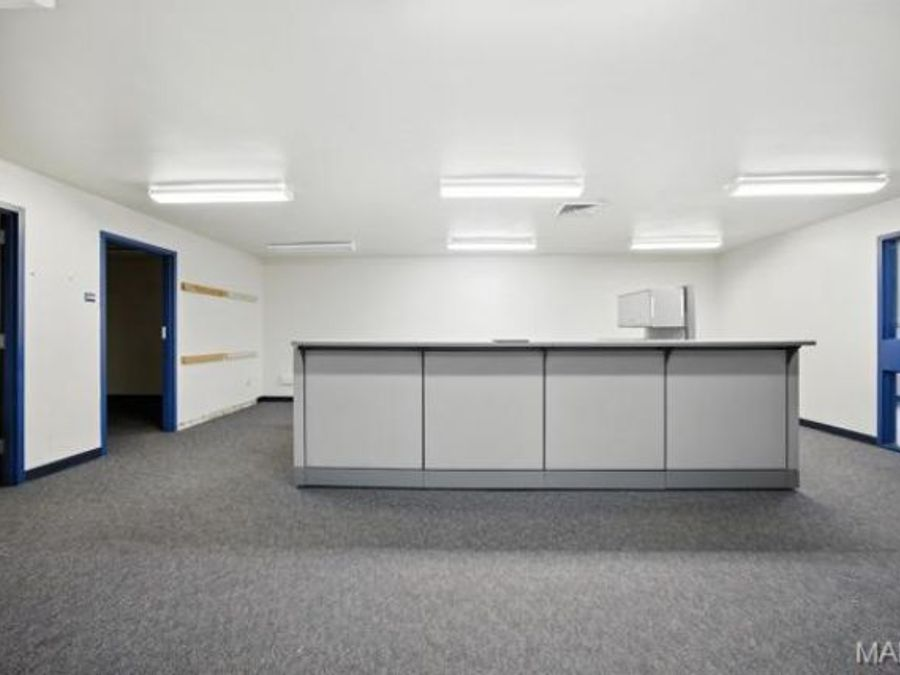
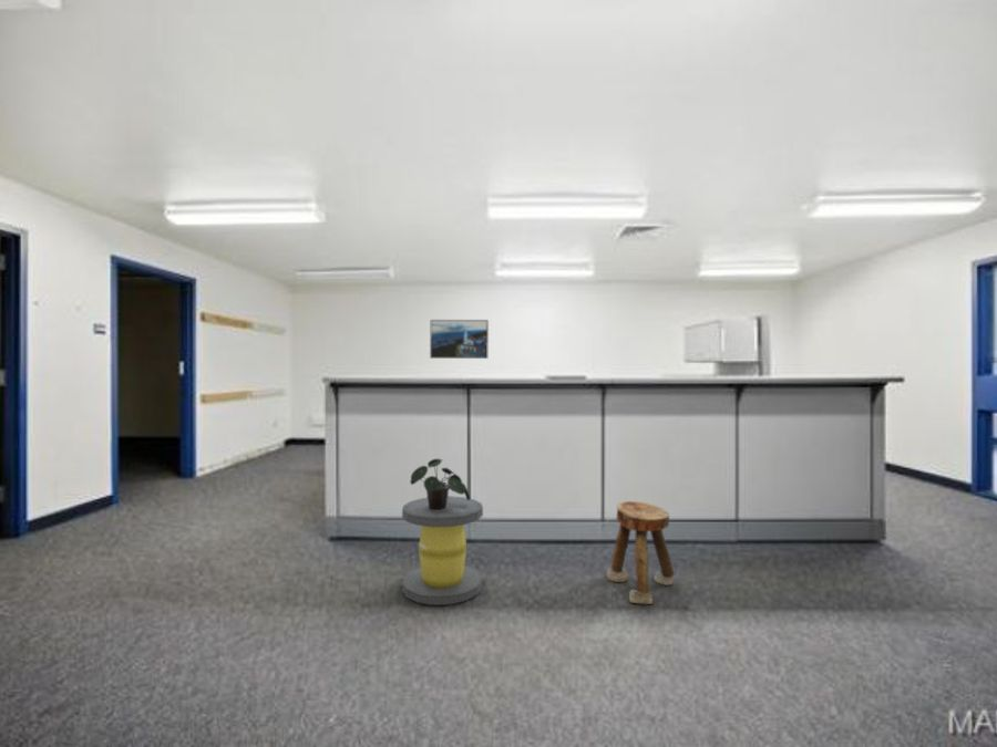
+ potted plant [409,458,471,510]
+ stool [605,500,676,605]
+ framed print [429,319,490,360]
+ stool [401,495,484,606]
